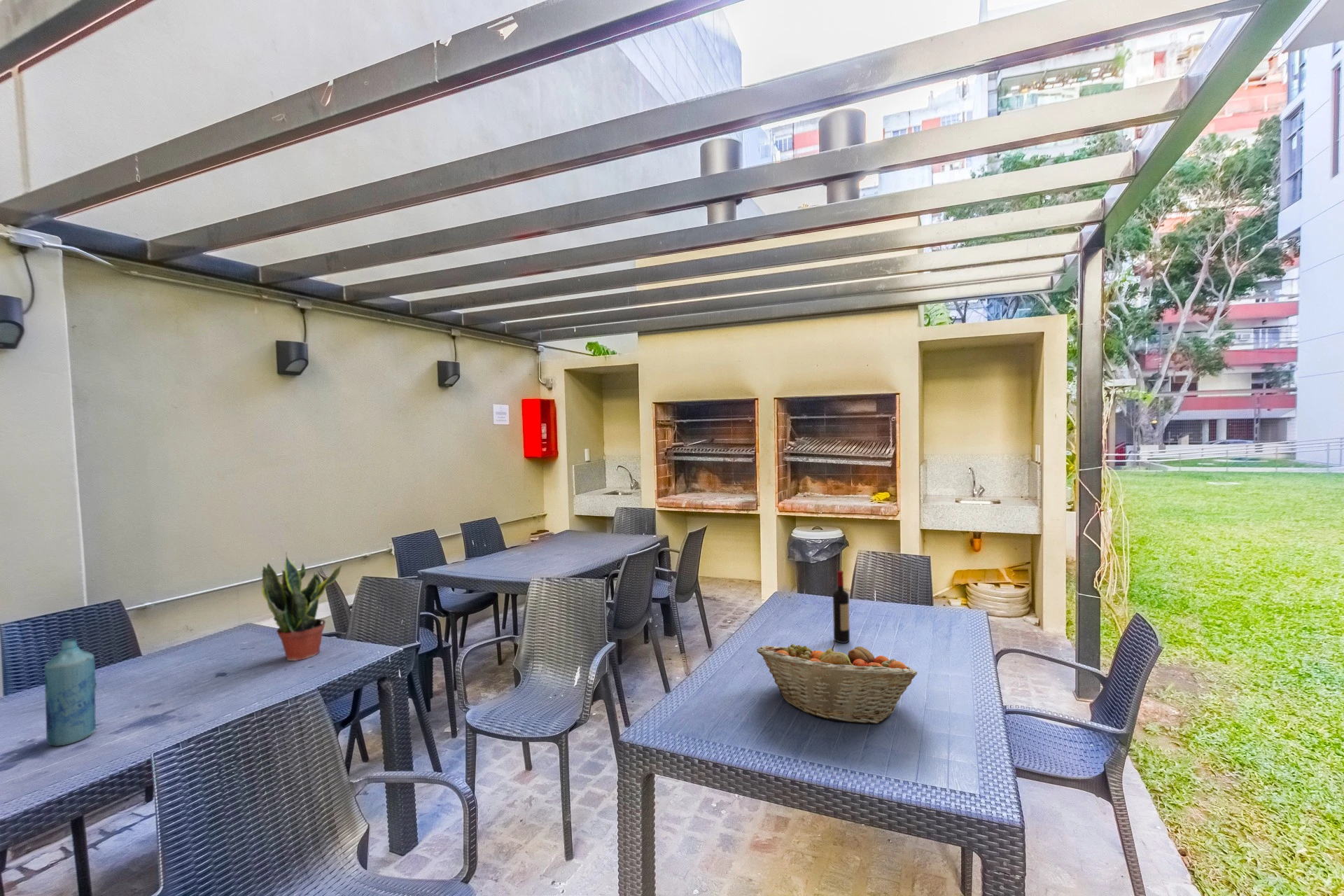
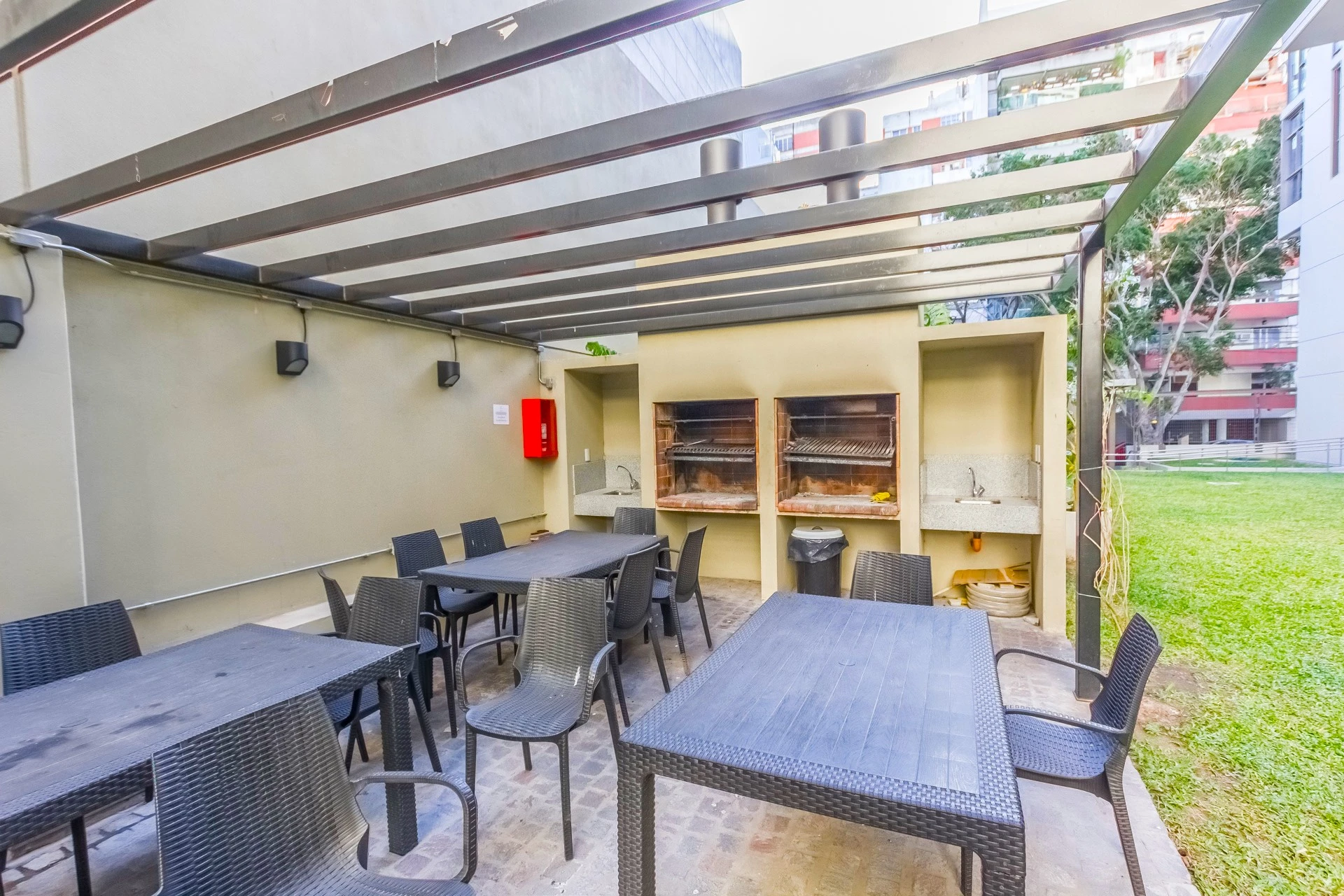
- wine bottle [832,570,851,644]
- bottle [44,638,97,747]
- potted plant [261,551,342,661]
- fruit basket [756,640,918,724]
